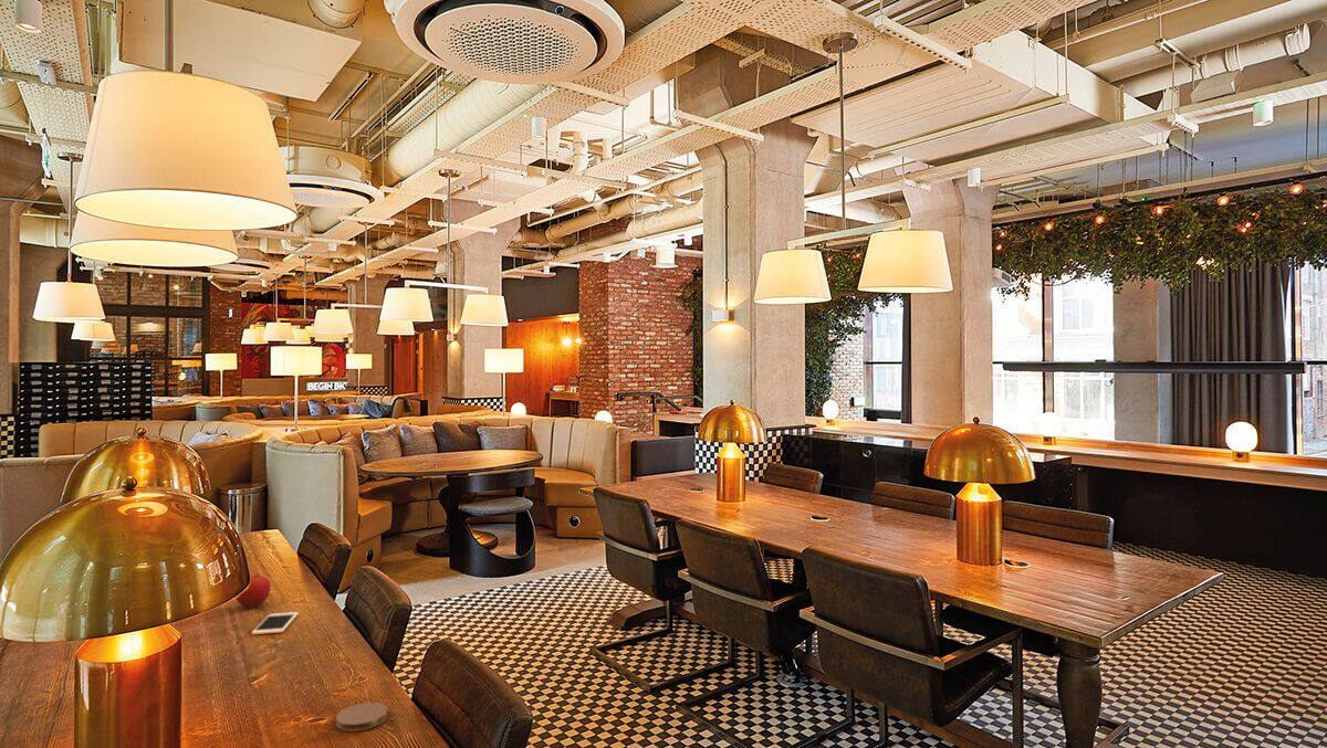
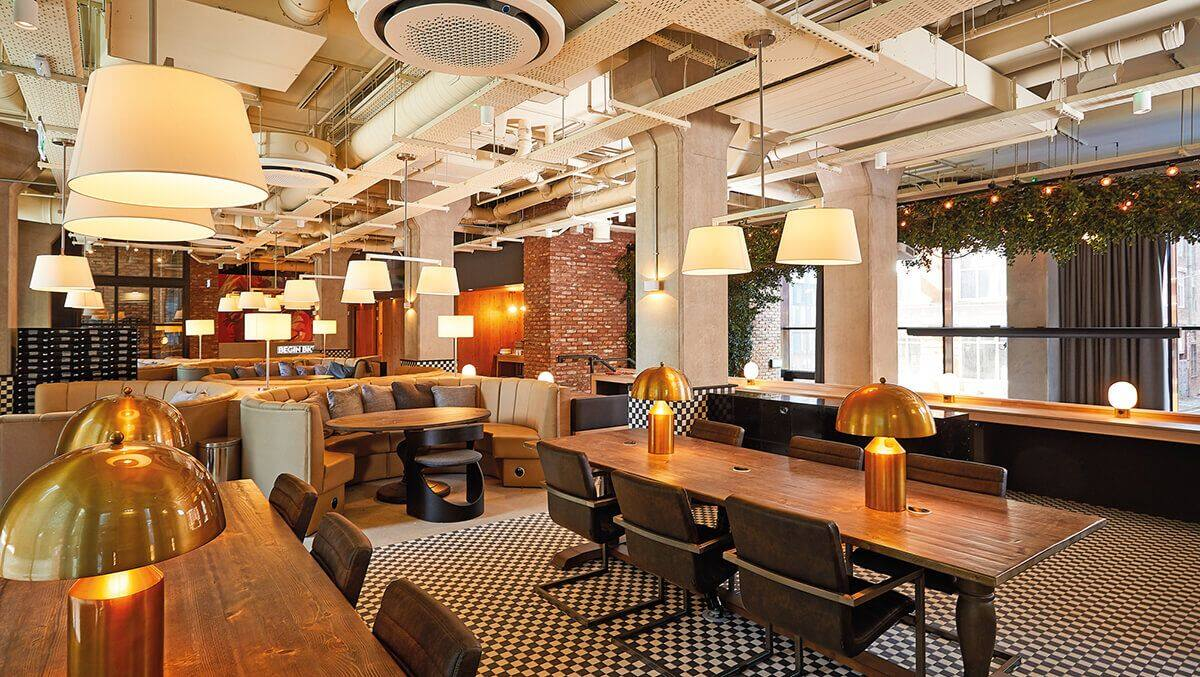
- coaster [335,702,389,733]
- fruit [234,572,272,609]
- cell phone [251,611,300,635]
